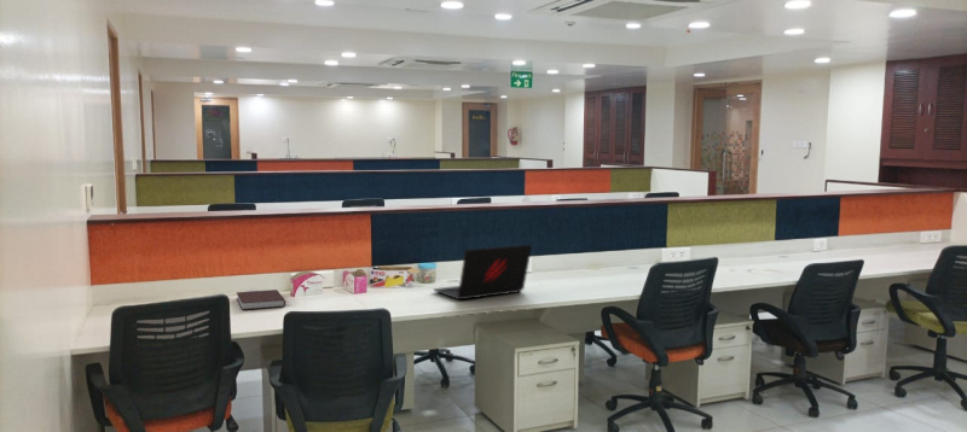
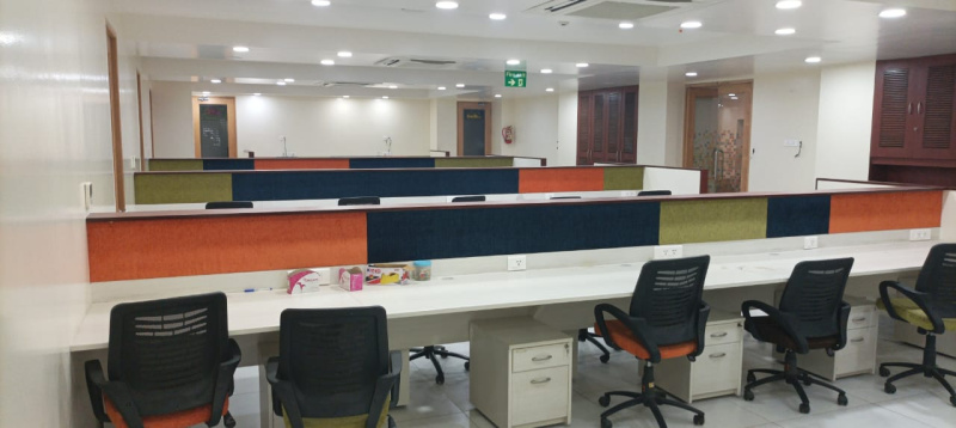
- notebook [236,288,286,310]
- laptop [432,244,533,300]
